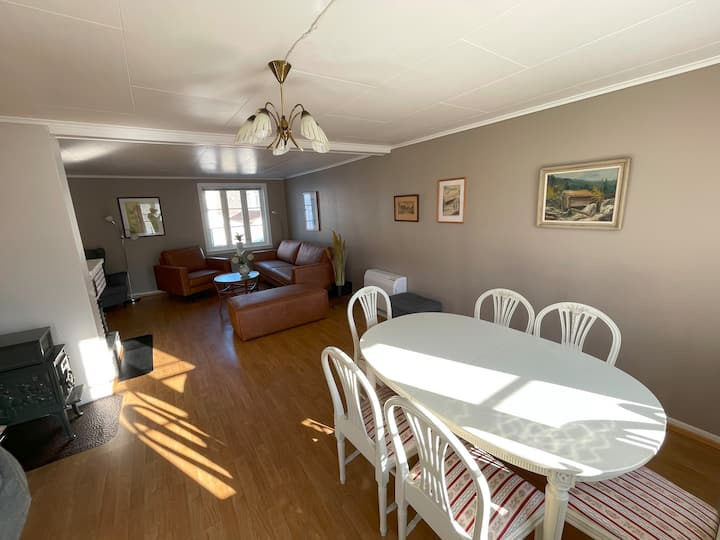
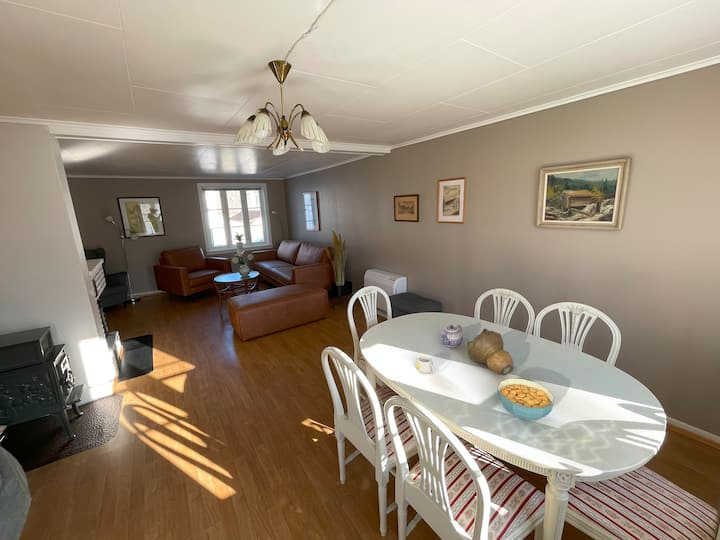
+ cereal bowl [496,378,556,421]
+ mug [415,355,435,375]
+ decorative bowl [466,328,514,376]
+ teapot [440,324,463,348]
